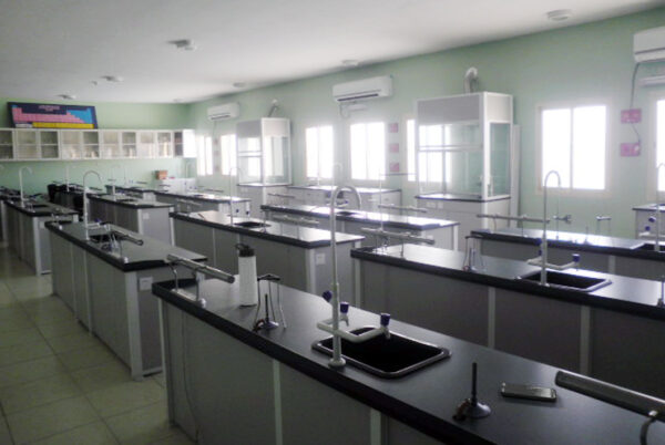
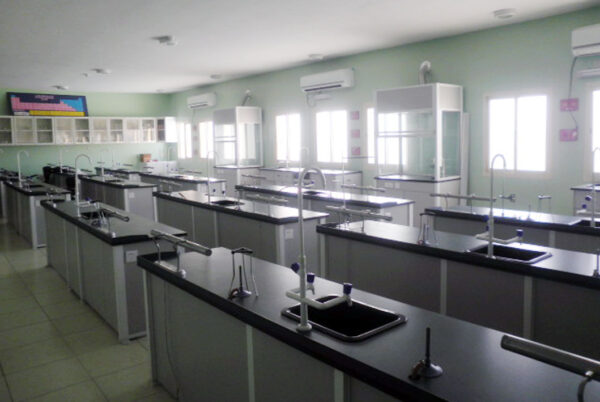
- smartphone [499,382,557,402]
- thermos bottle [234,242,258,307]
